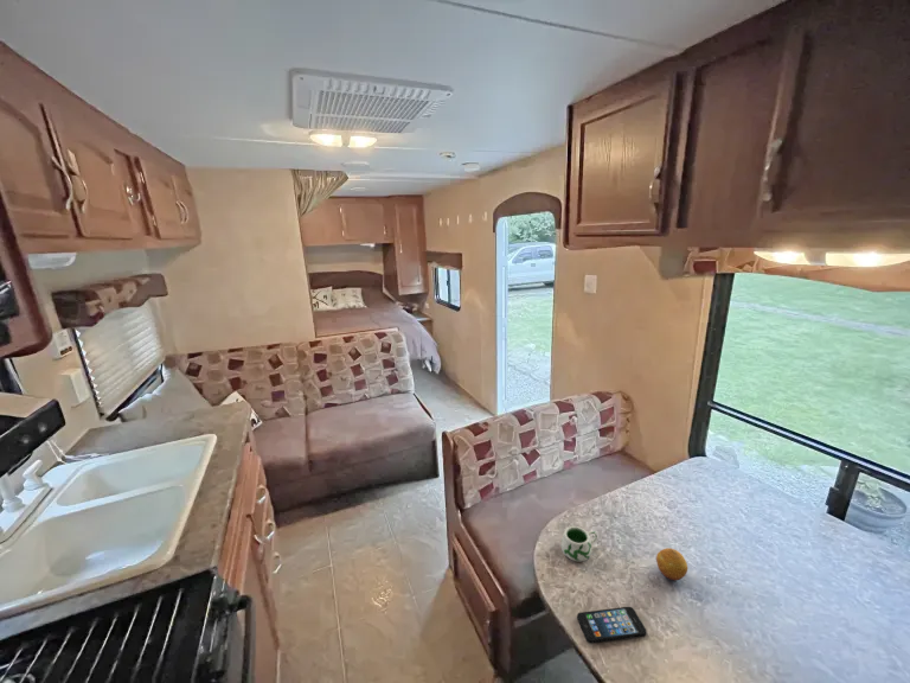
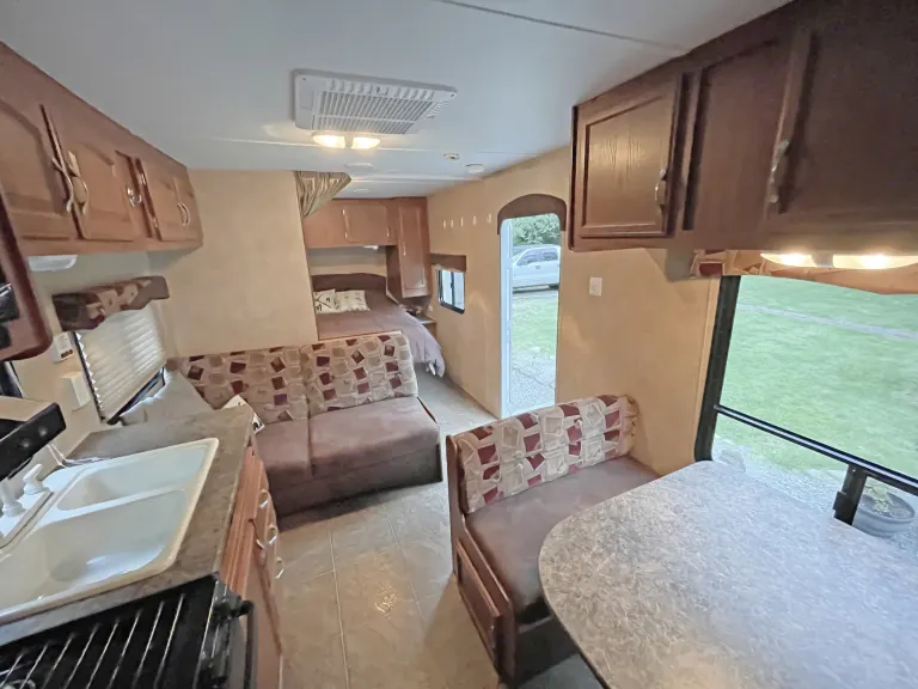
- fruit [655,547,688,581]
- mug [559,525,598,562]
- smartphone [576,606,648,645]
